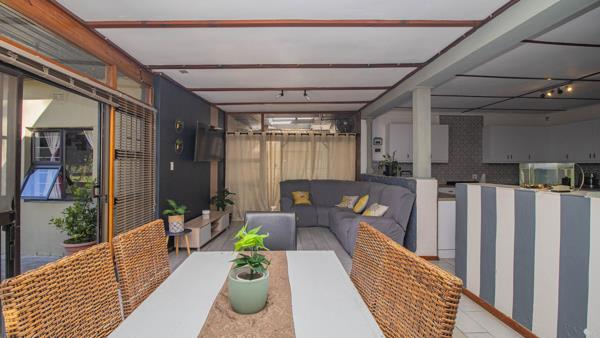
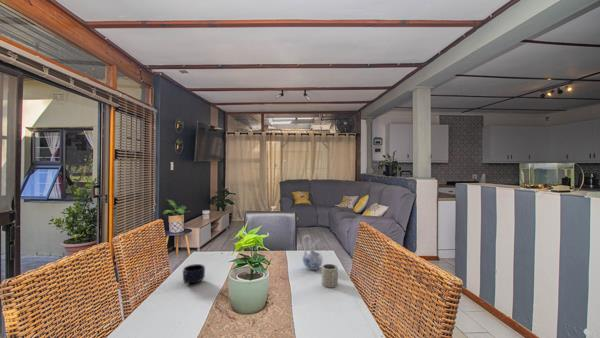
+ cup [321,263,339,288]
+ mug [182,263,206,285]
+ ceramic pitcher [302,234,324,271]
